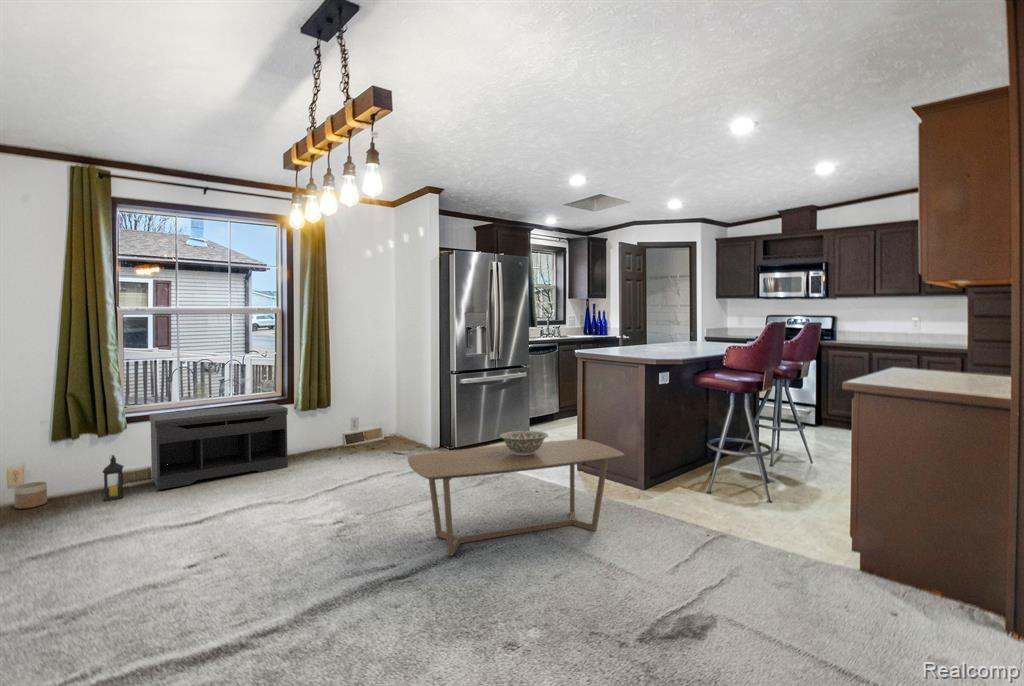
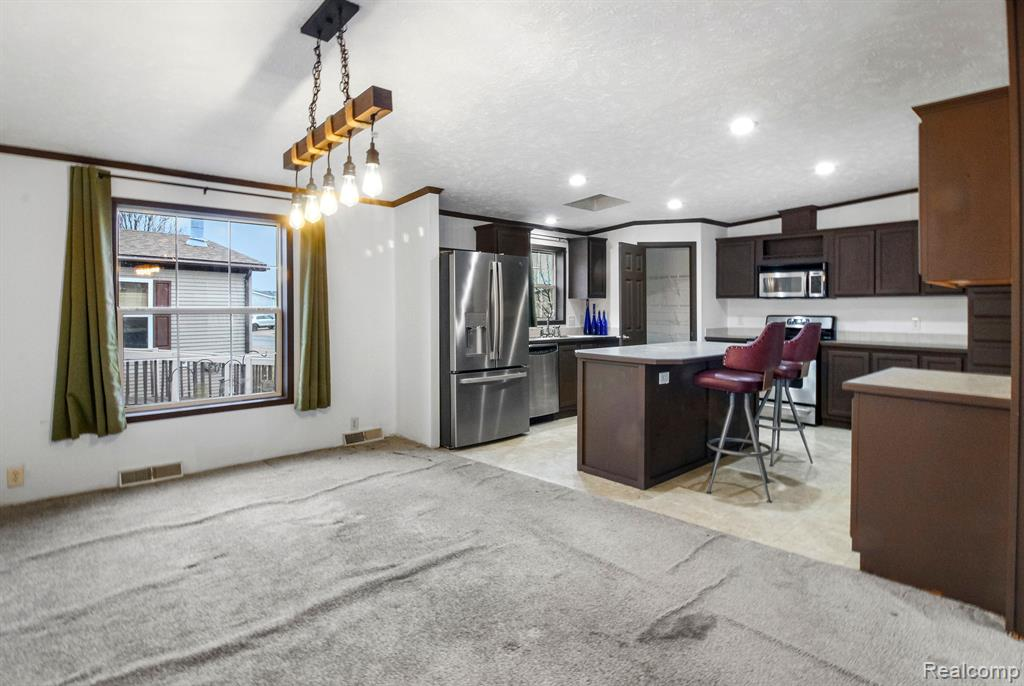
- coffee table [407,438,625,557]
- lantern [101,454,125,502]
- decorative bowl [499,430,549,455]
- bench [148,402,289,491]
- planter [13,481,48,510]
